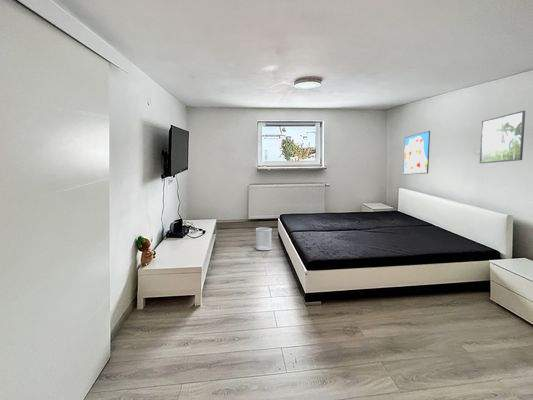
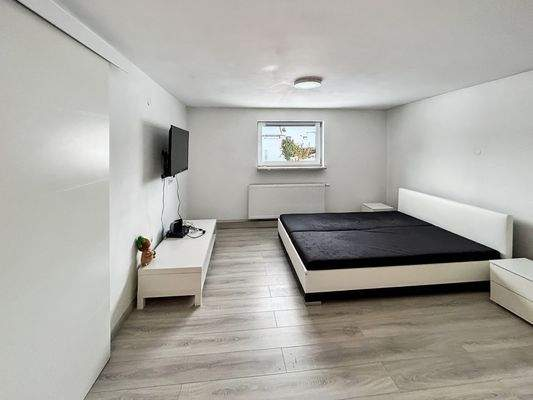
- wall art [402,130,431,176]
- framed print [478,110,526,164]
- wastebasket [255,227,273,251]
